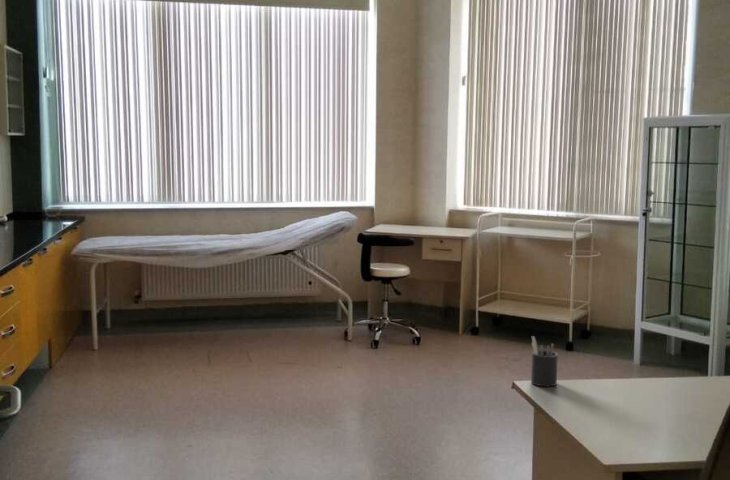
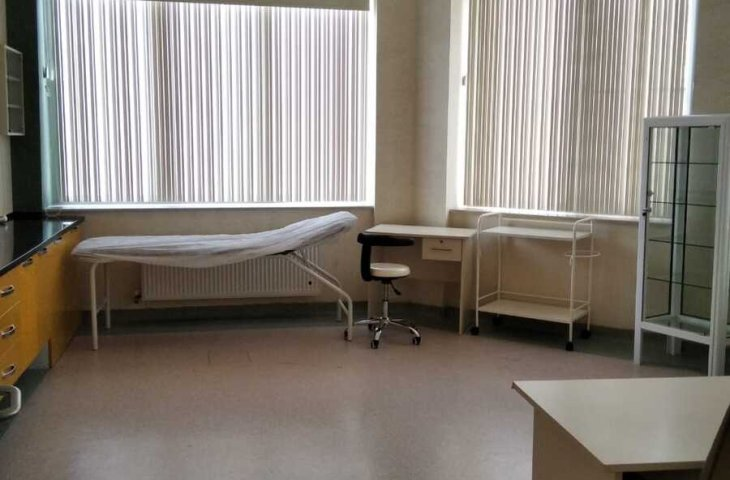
- pen holder [530,335,559,388]
